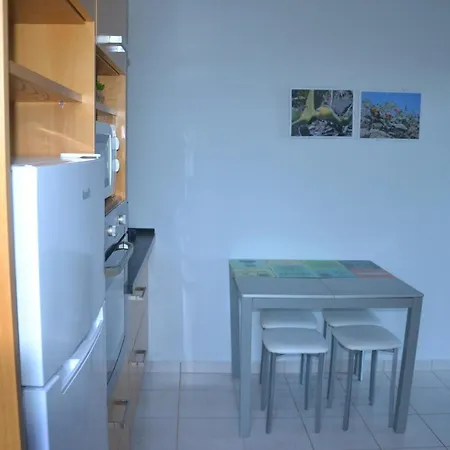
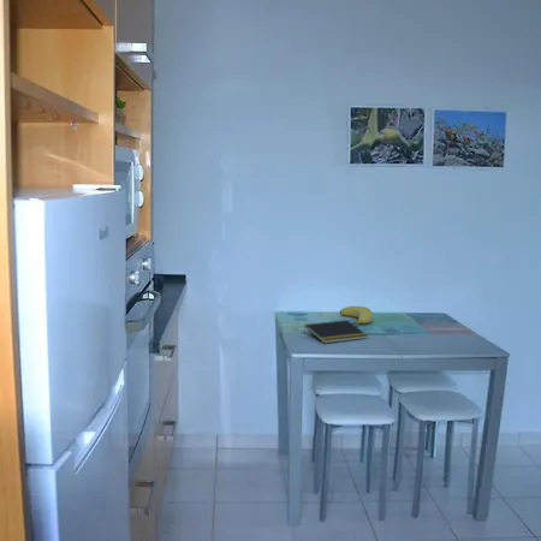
+ notepad [303,319,369,344]
+ banana [339,305,374,326]
